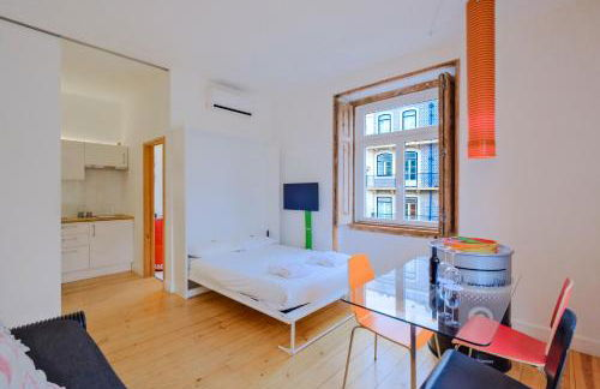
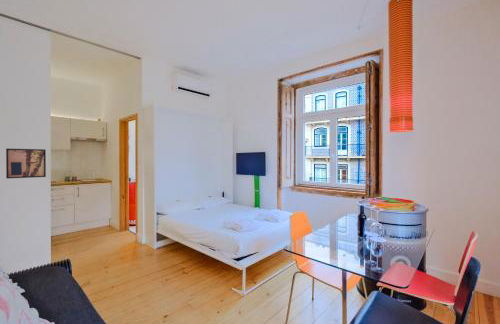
+ wall art [5,147,47,179]
